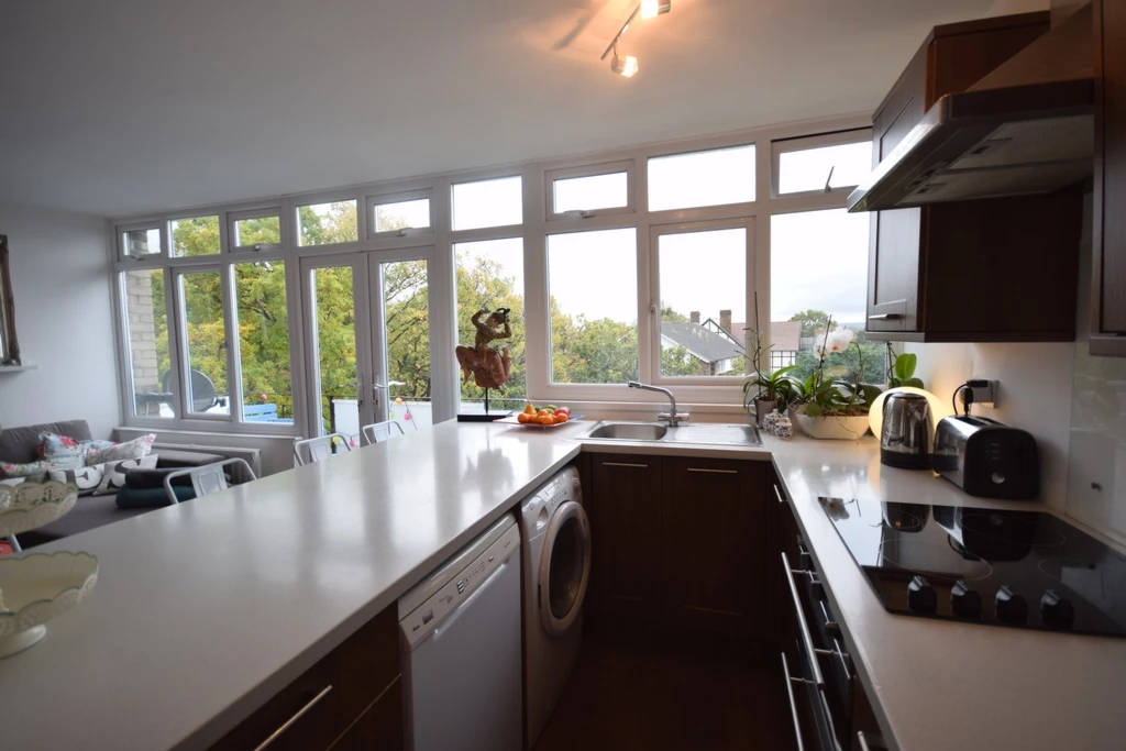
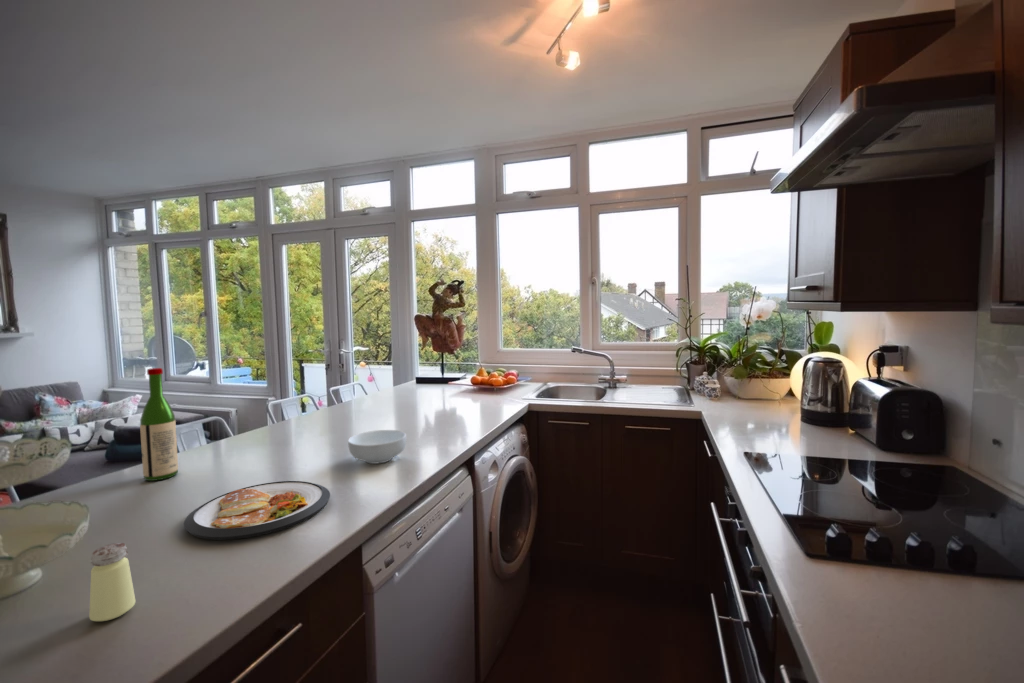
+ wine bottle [139,367,179,482]
+ dish [183,480,331,541]
+ cereal bowl [347,429,407,465]
+ saltshaker [88,542,137,622]
